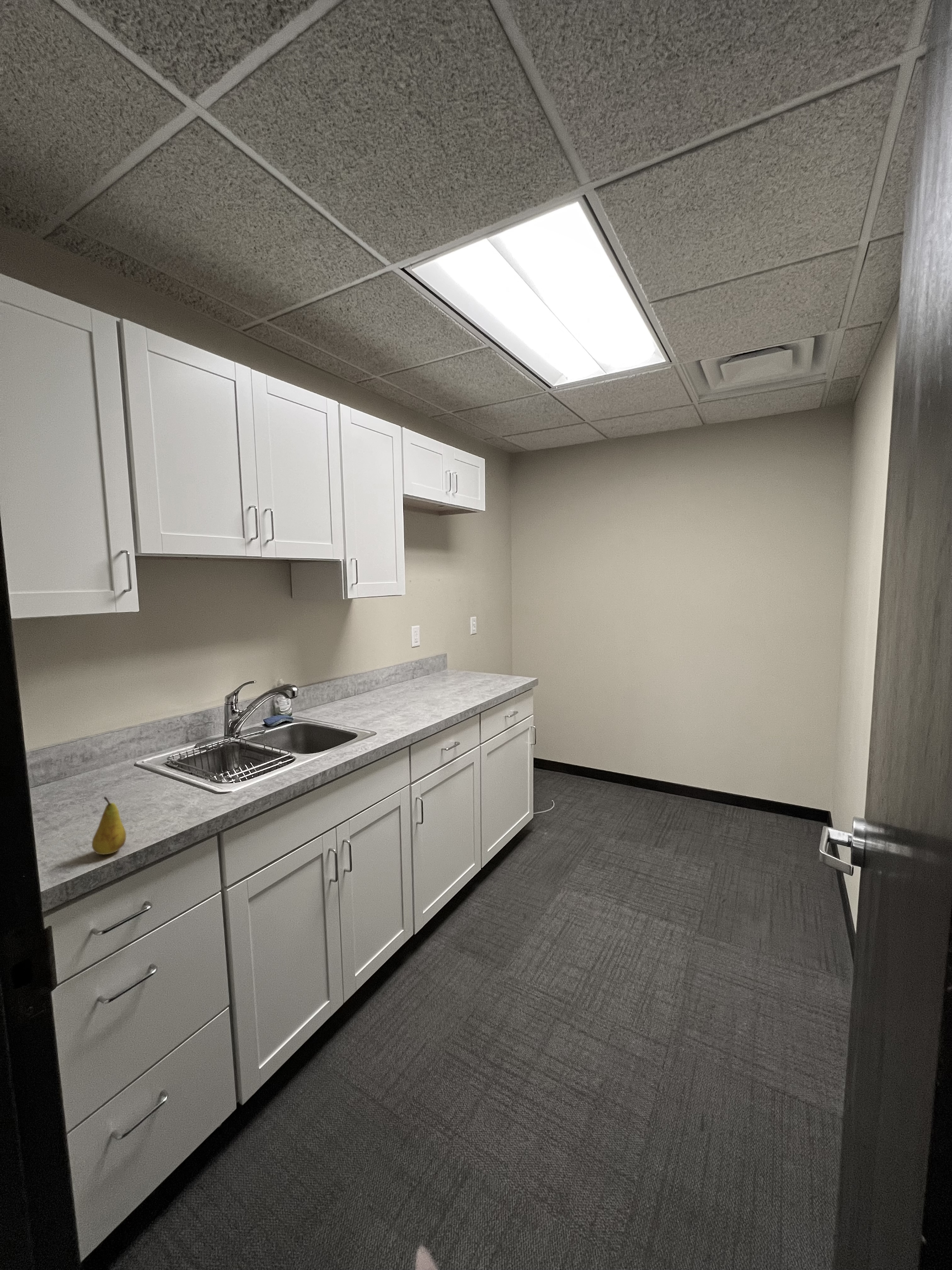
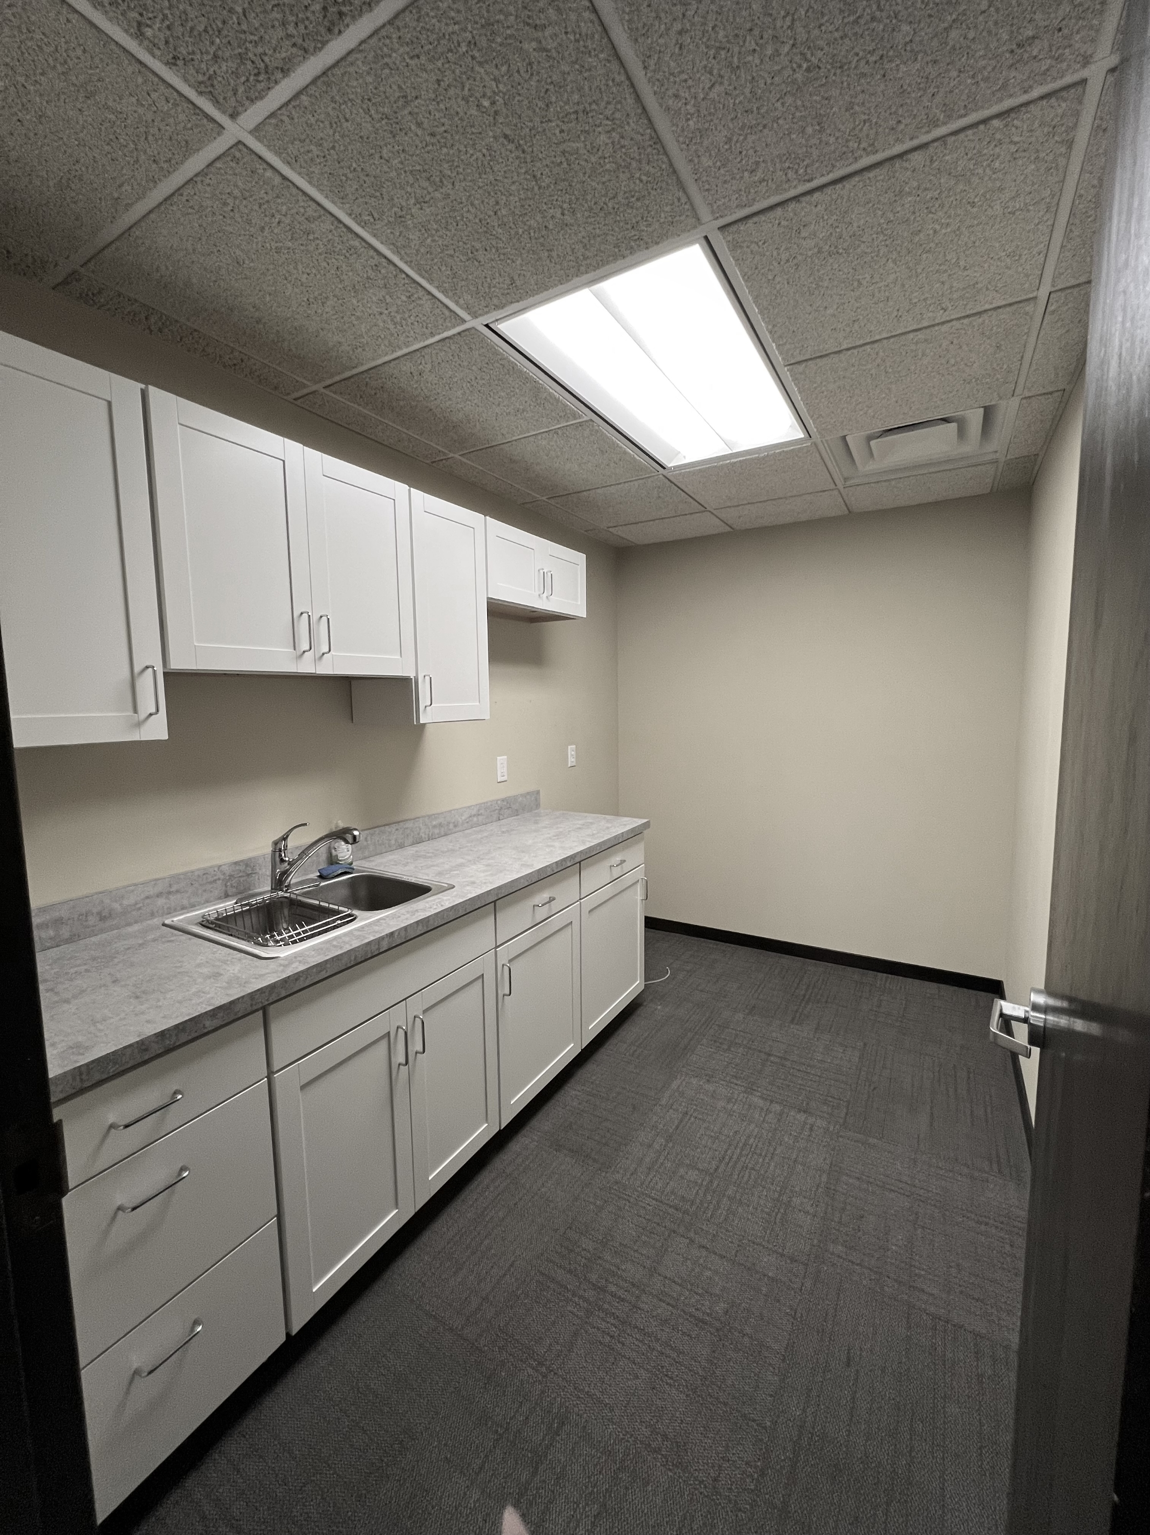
- fruit [91,796,127,855]
